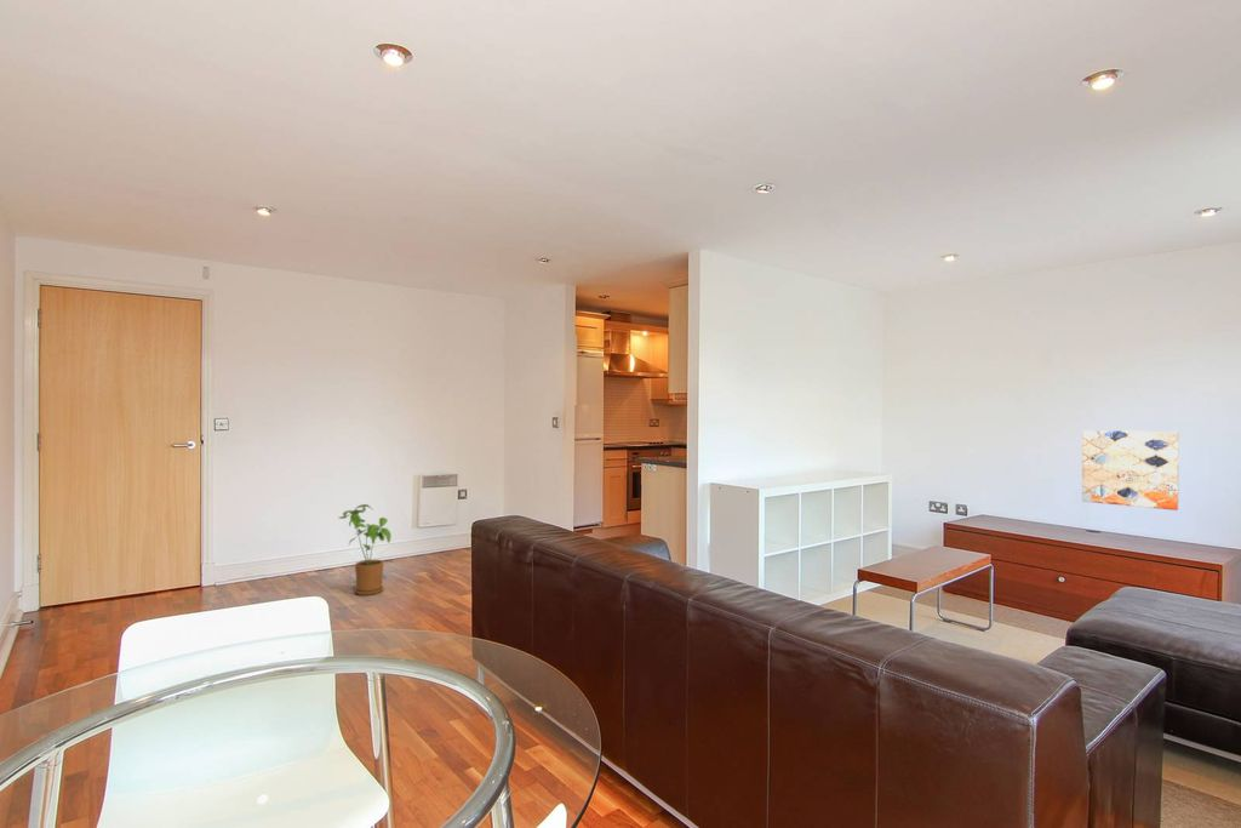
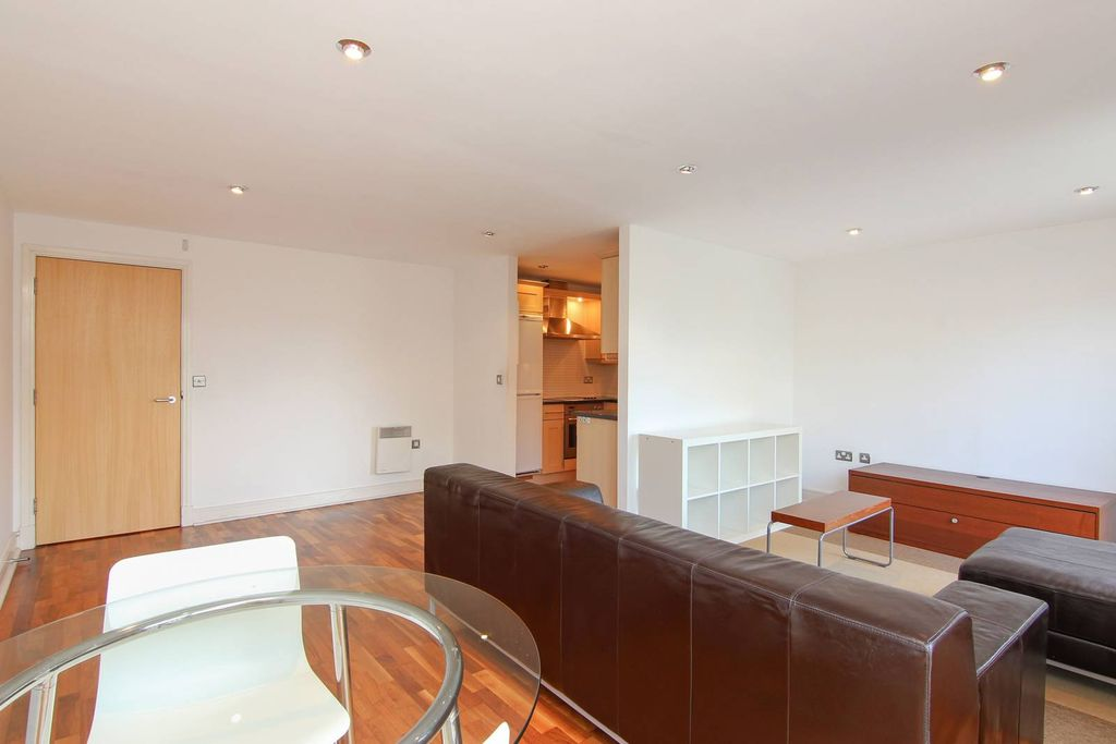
- house plant [337,503,393,596]
- wall art [1081,429,1180,512]
